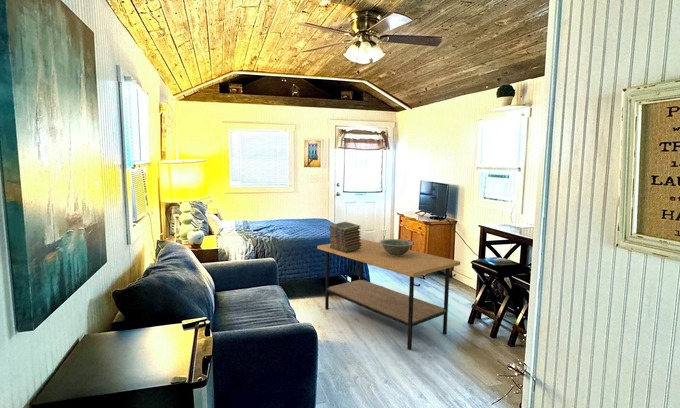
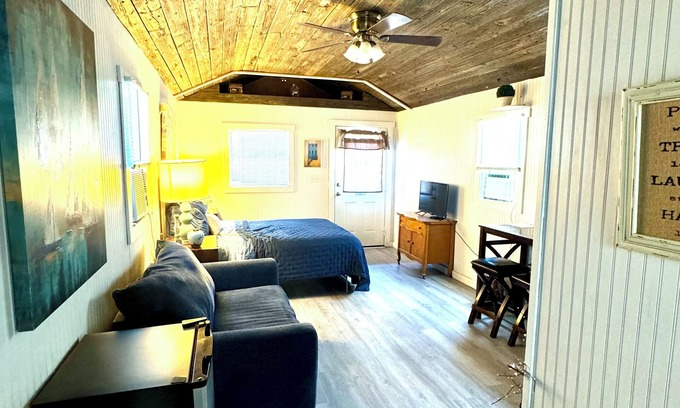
- coffee table [316,238,461,351]
- book stack [328,221,362,253]
- decorative bowl [379,238,415,257]
